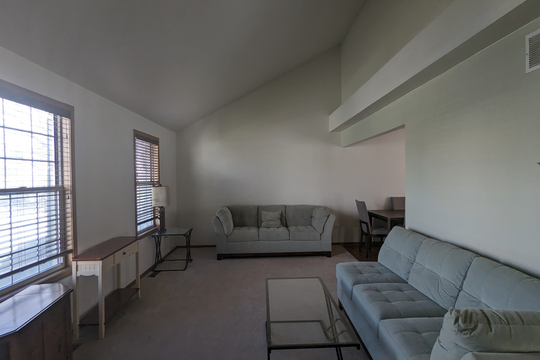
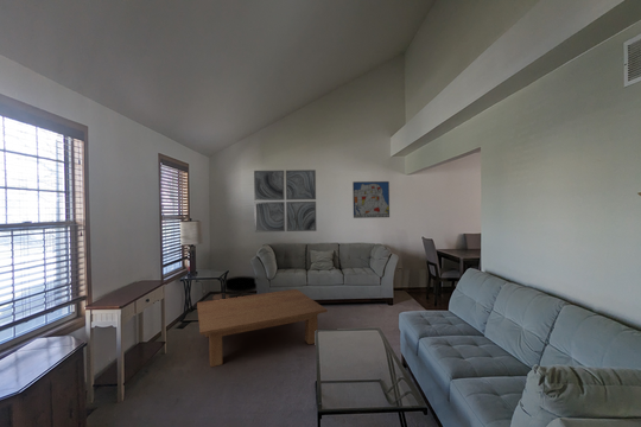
+ coffee table [196,288,328,368]
+ wall art [253,168,318,234]
+ side table [211,275,258,300]
+ wall art [351,180,391,219]
